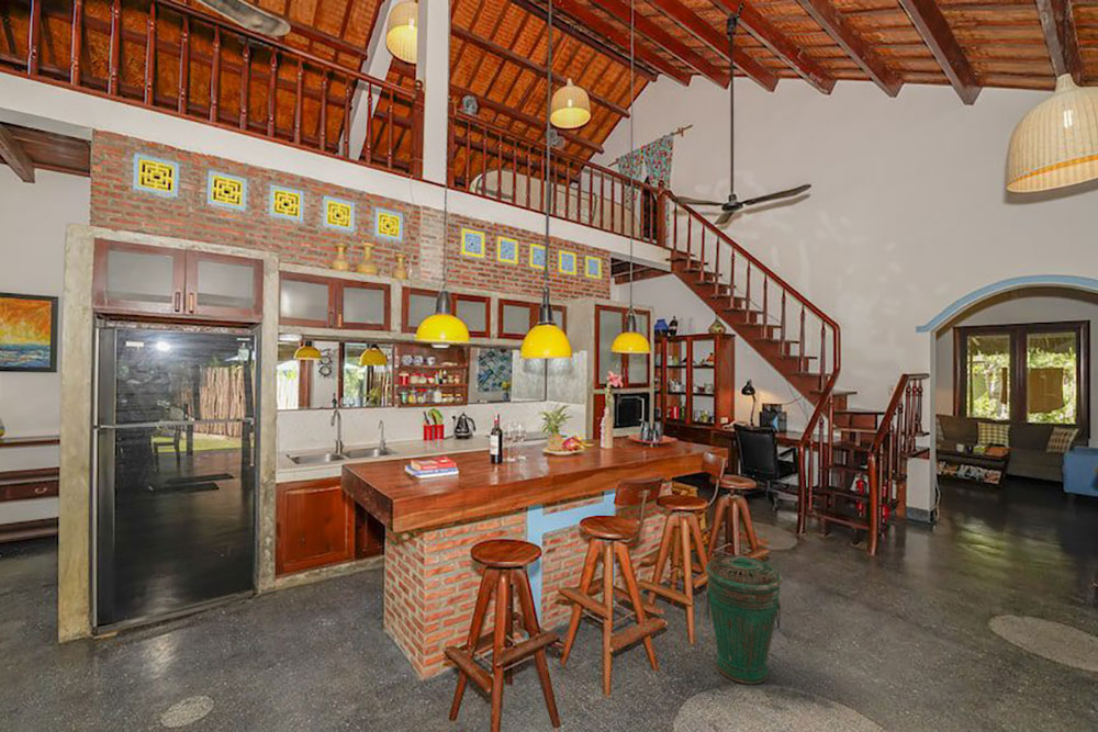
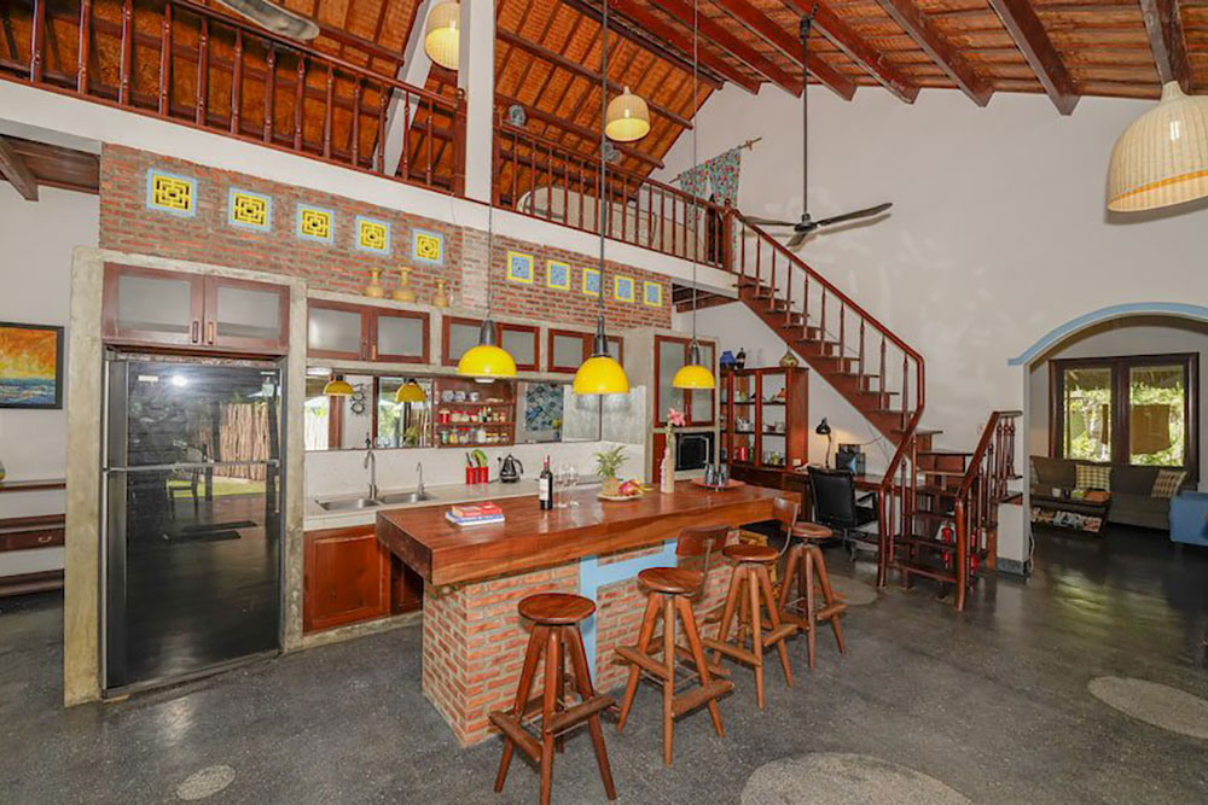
- trash can [704,554,783,685]
